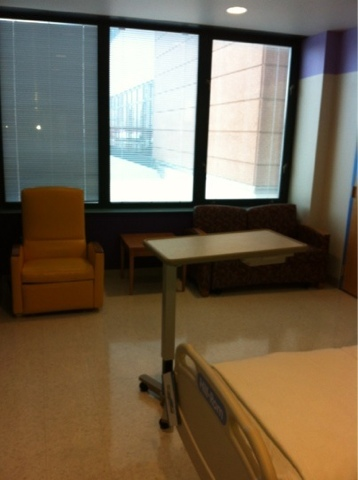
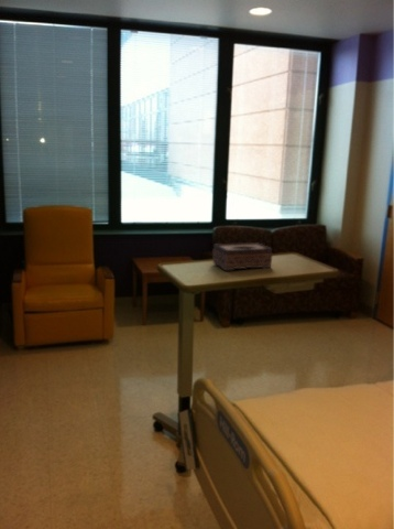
+ tissue box [211,241,273,272]
